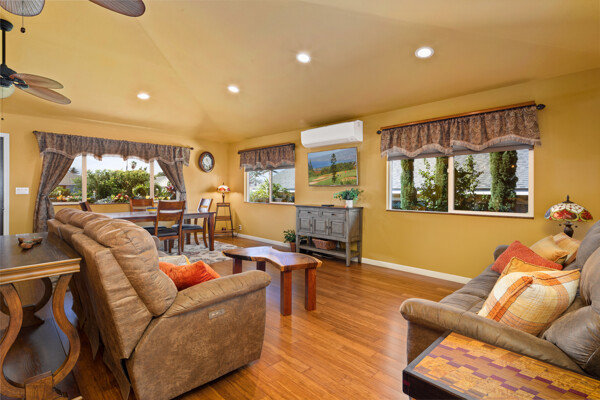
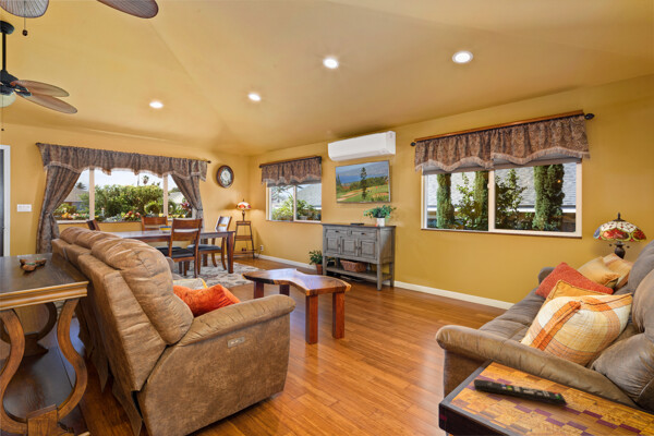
+ remote control [472,378,568,407]
